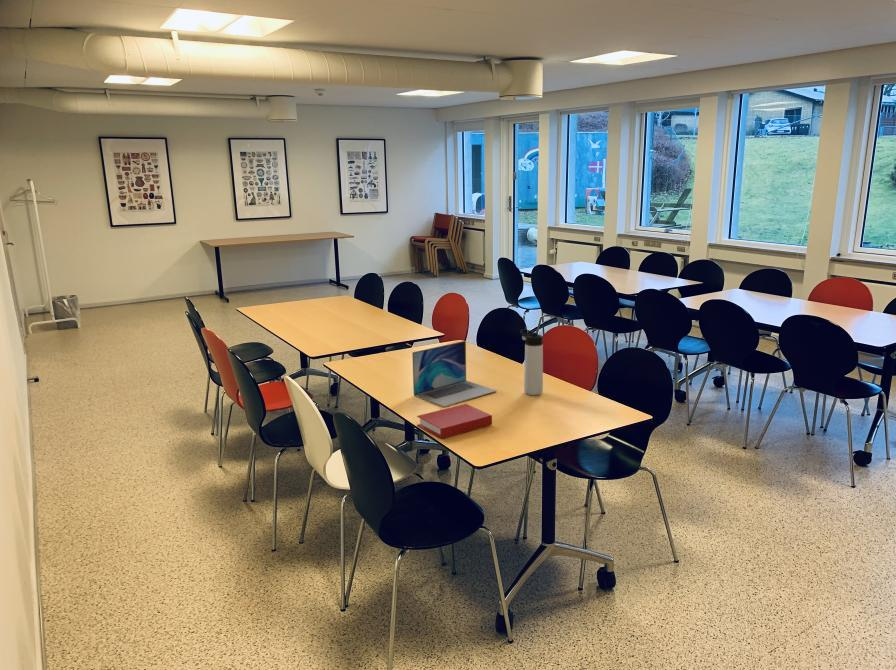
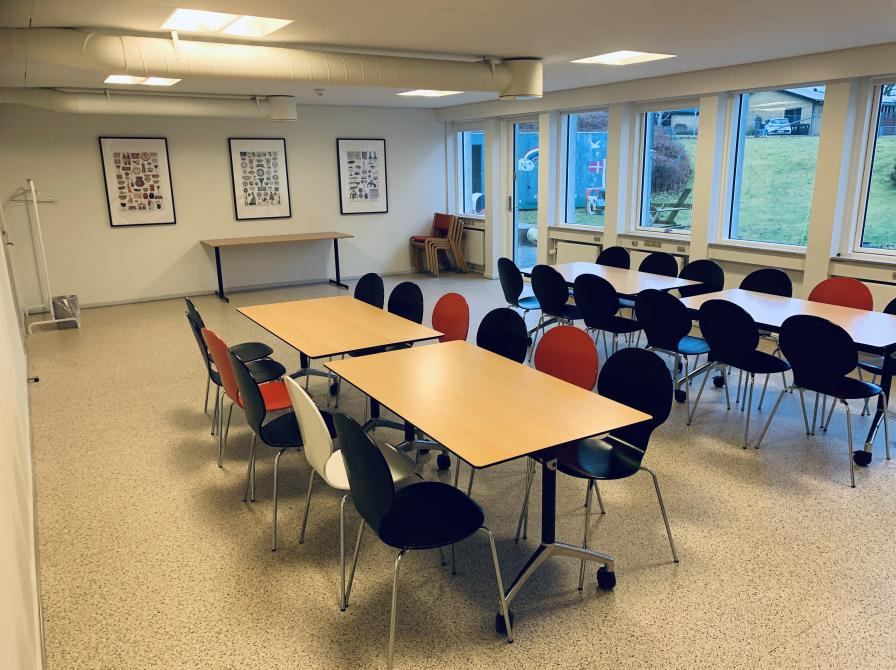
- laptop [411,340,498,408]
- book [416,403,493,440]
- thermos bottle [519,328,544,396]
